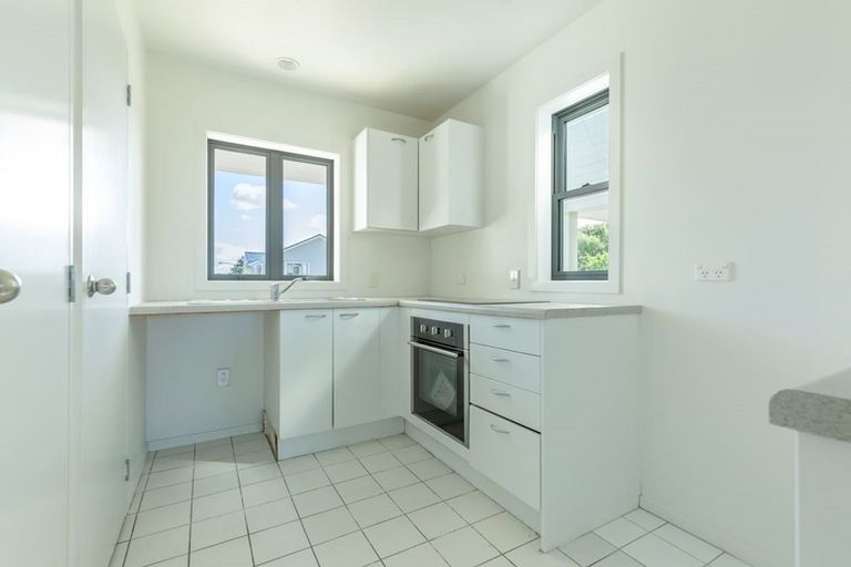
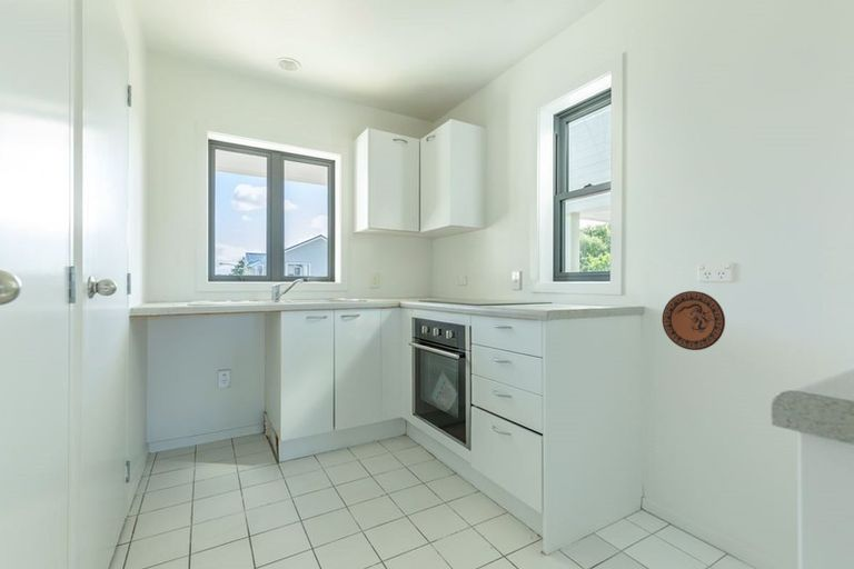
+ decorative plate [662,290,726,351]
